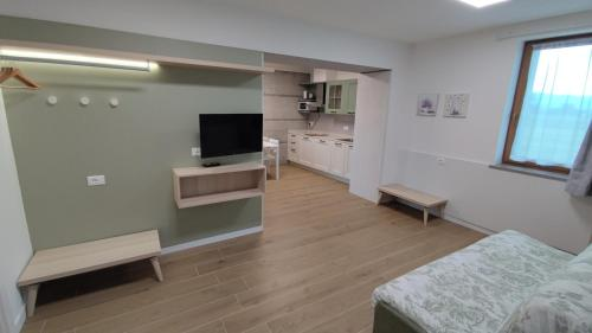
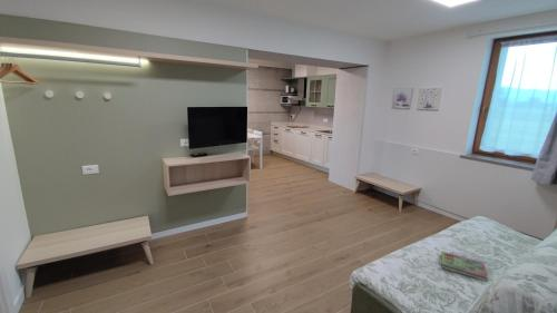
+ book [440,251,490,283]
